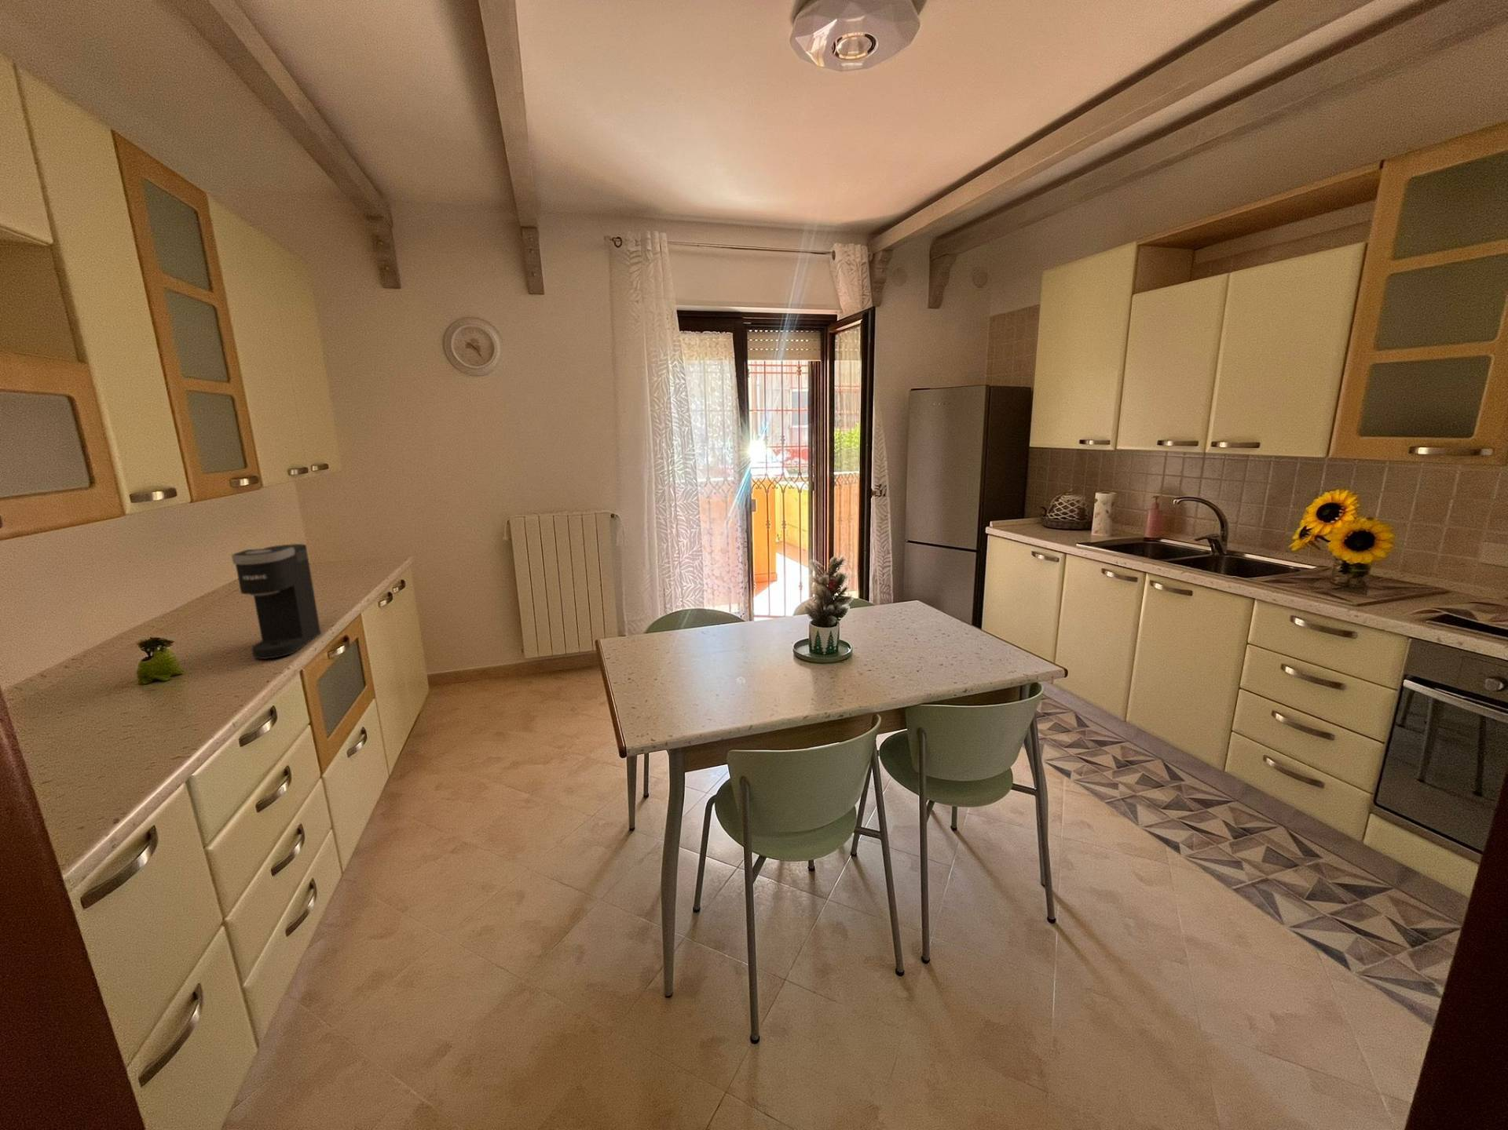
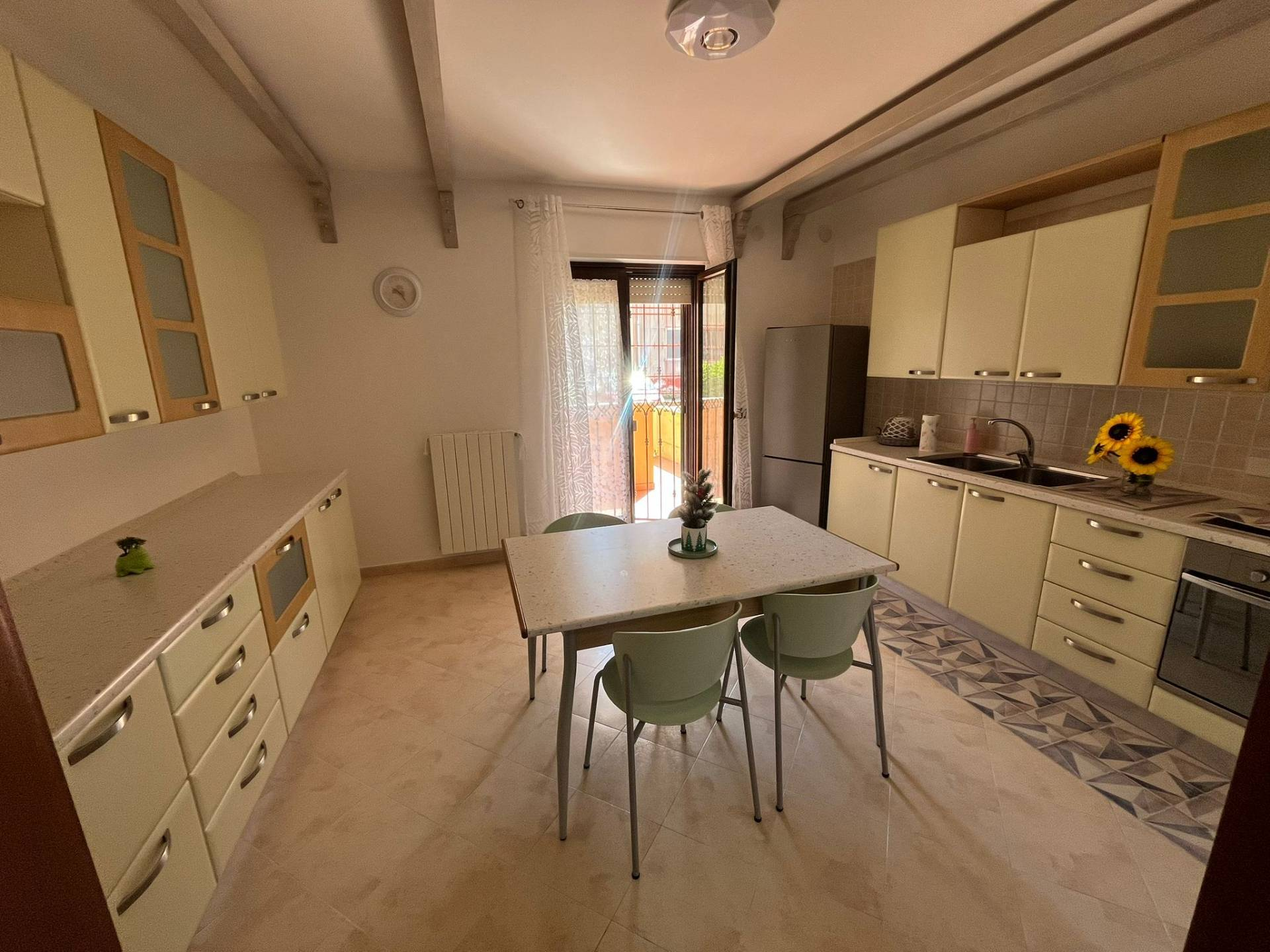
- coffee maker [230,542,322,660]
